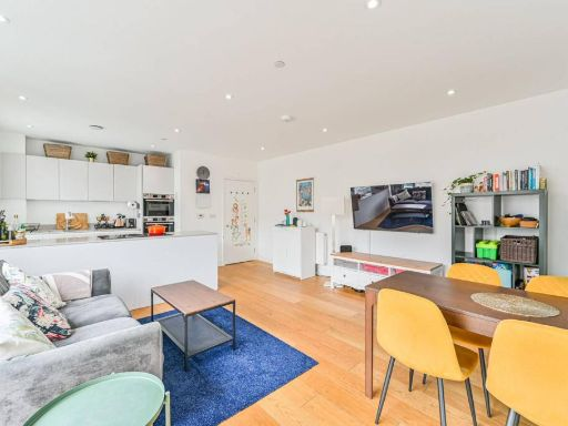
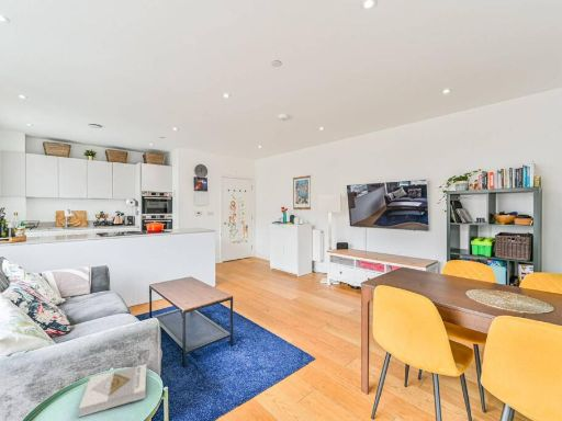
+ book [78,363,147,418]
